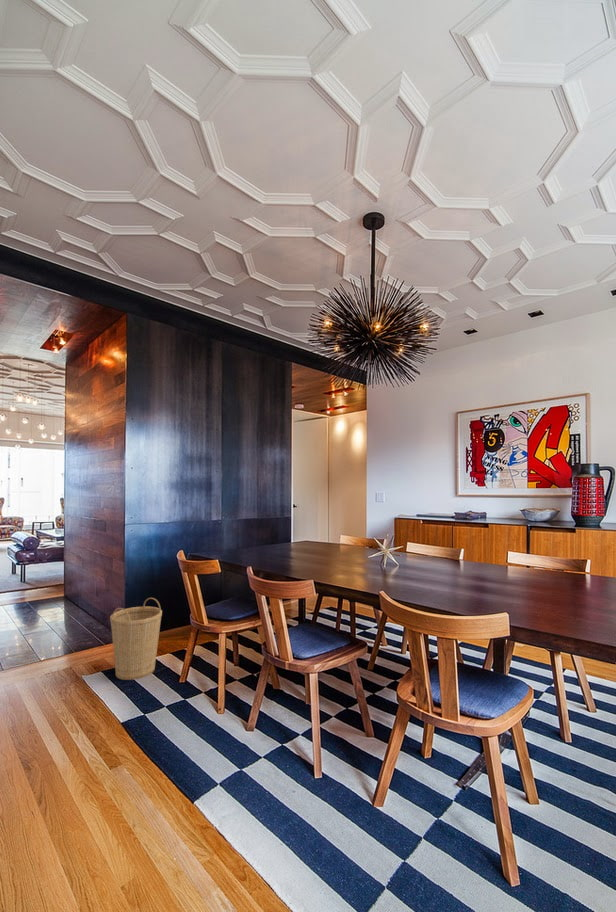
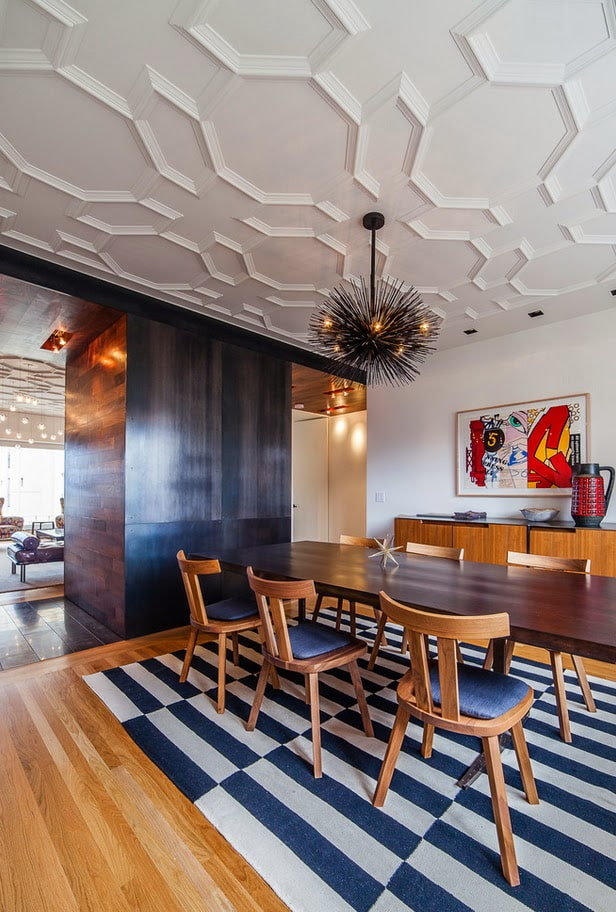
- basket [109,597,163,681]
